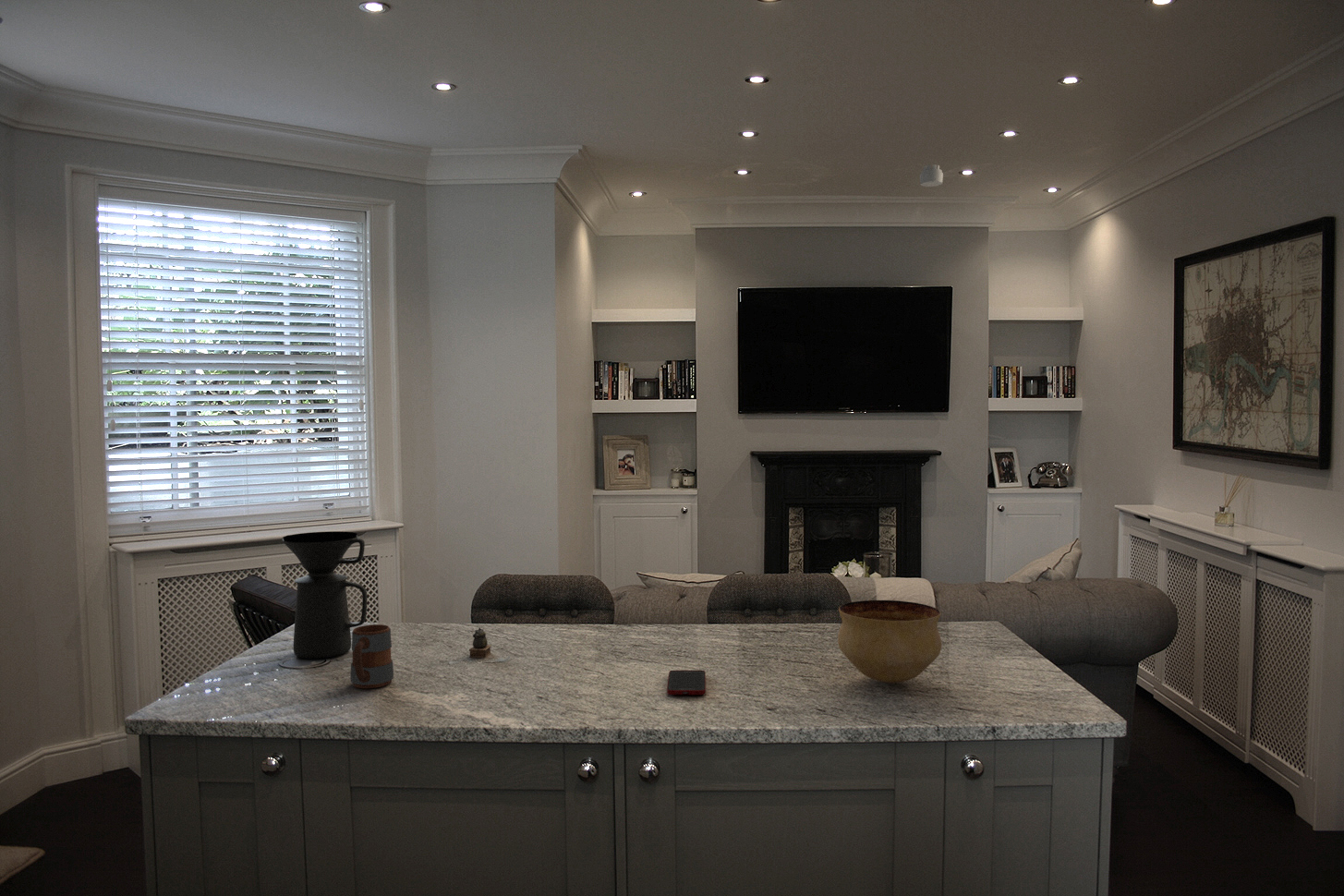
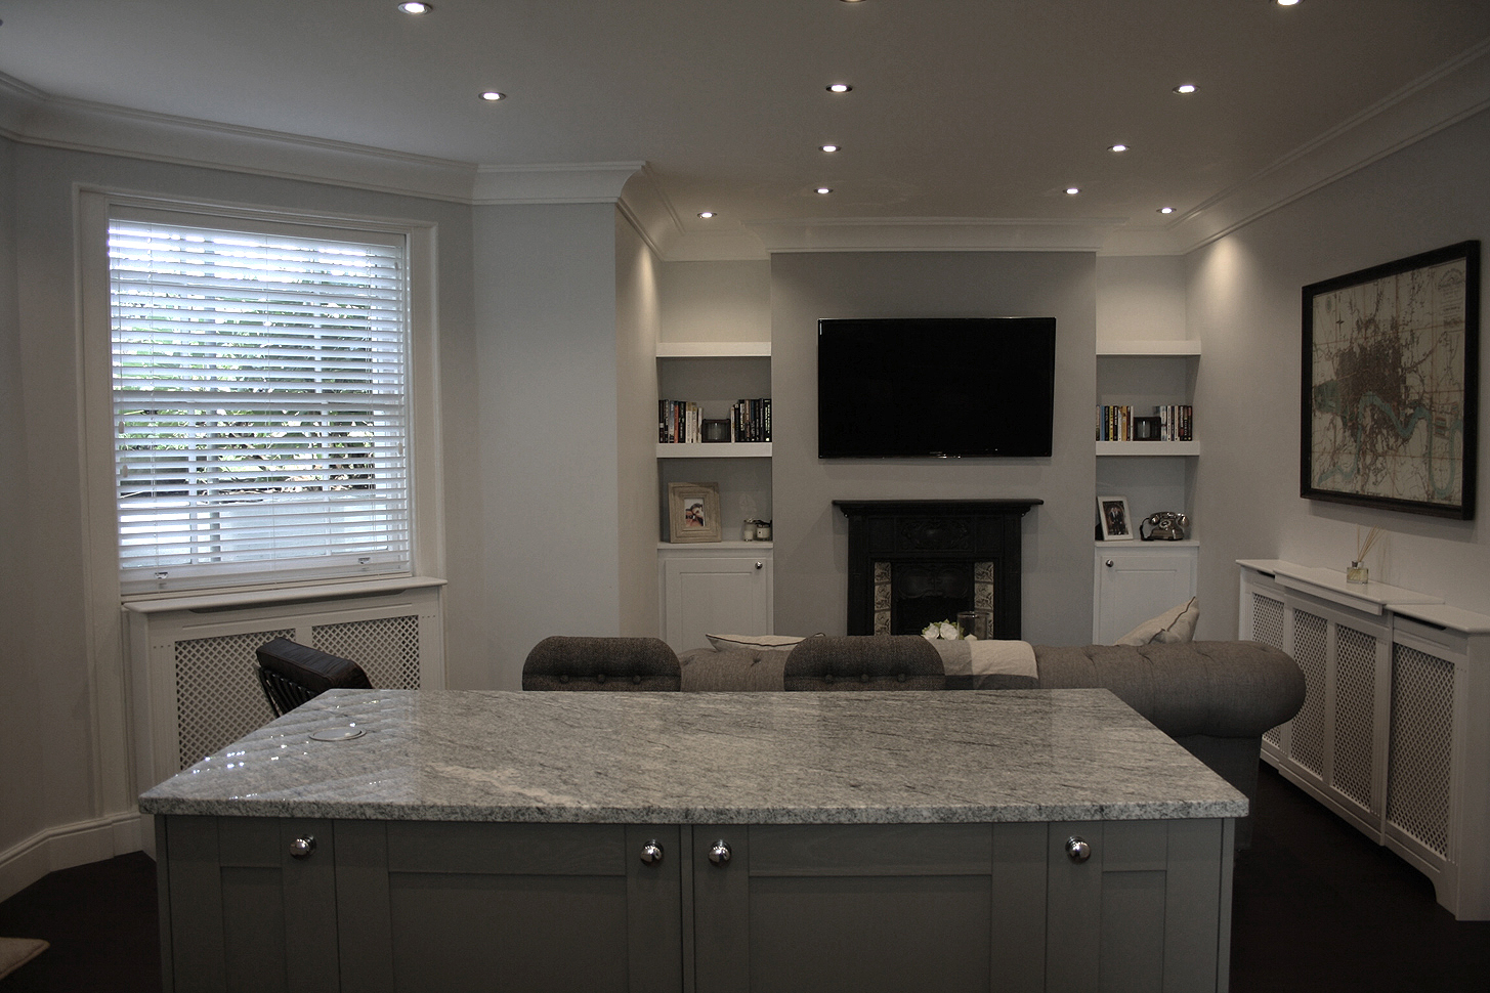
- mug [350,624,394,689]
- teapot [448,626,512,665]
- smoke detector [919,163,944,188]
- cell phone [666,670,707,696]
- bowl [838,599,942,684]
- coffee maker [282,530,368,660]
